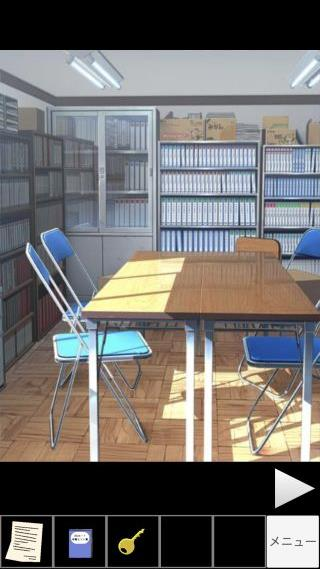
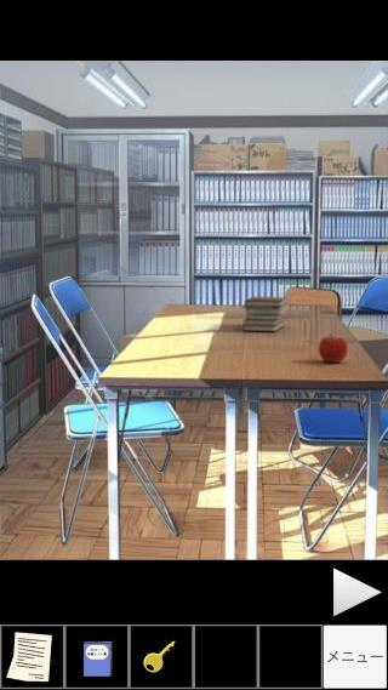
+ book stack [241,296,287,332]
+ apple [318,333,349,364]
